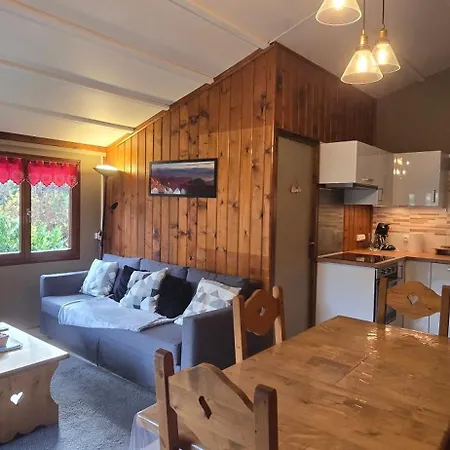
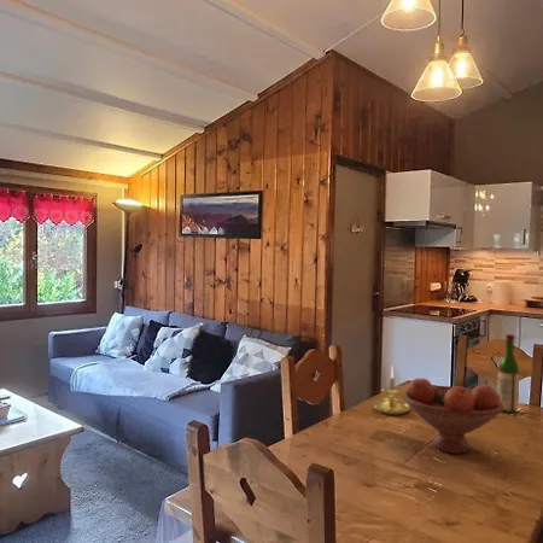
+ wine bottle [496,333,521,414]
+ fruit bowl [402,378,504,455]
+ candle holder [372,364,411,416]
